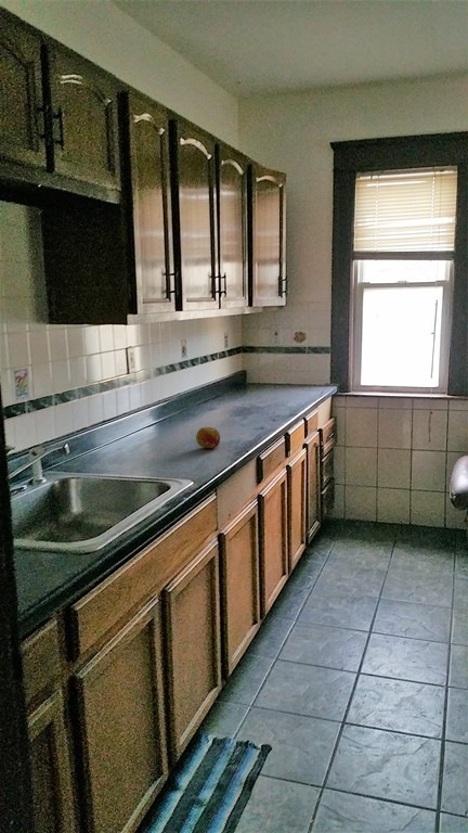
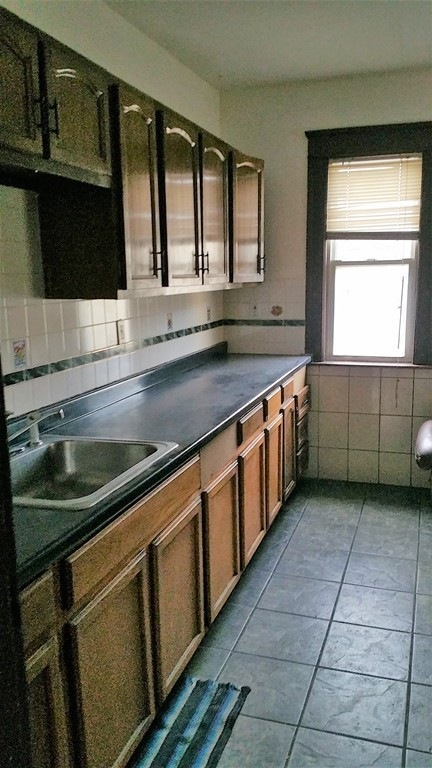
- fruit [195,426,221,449]
